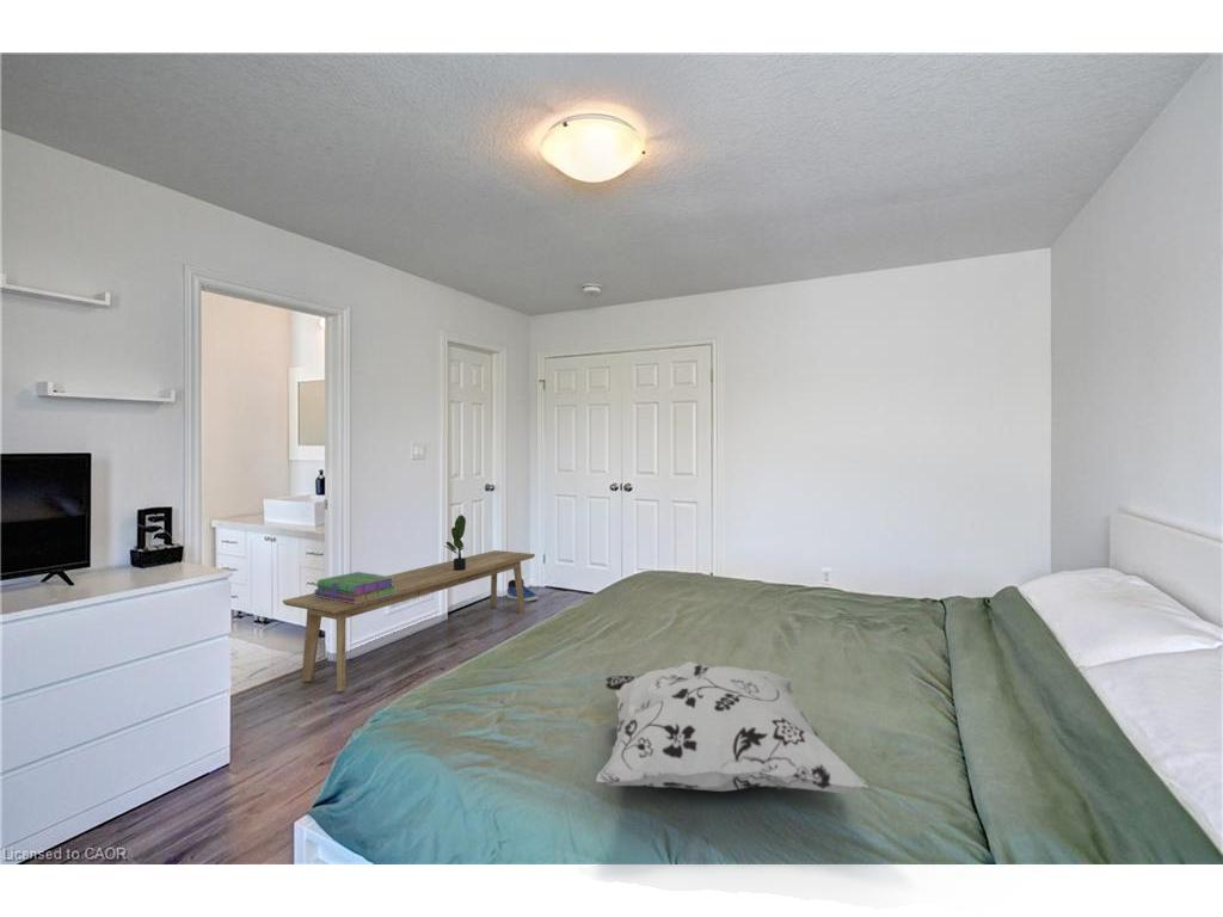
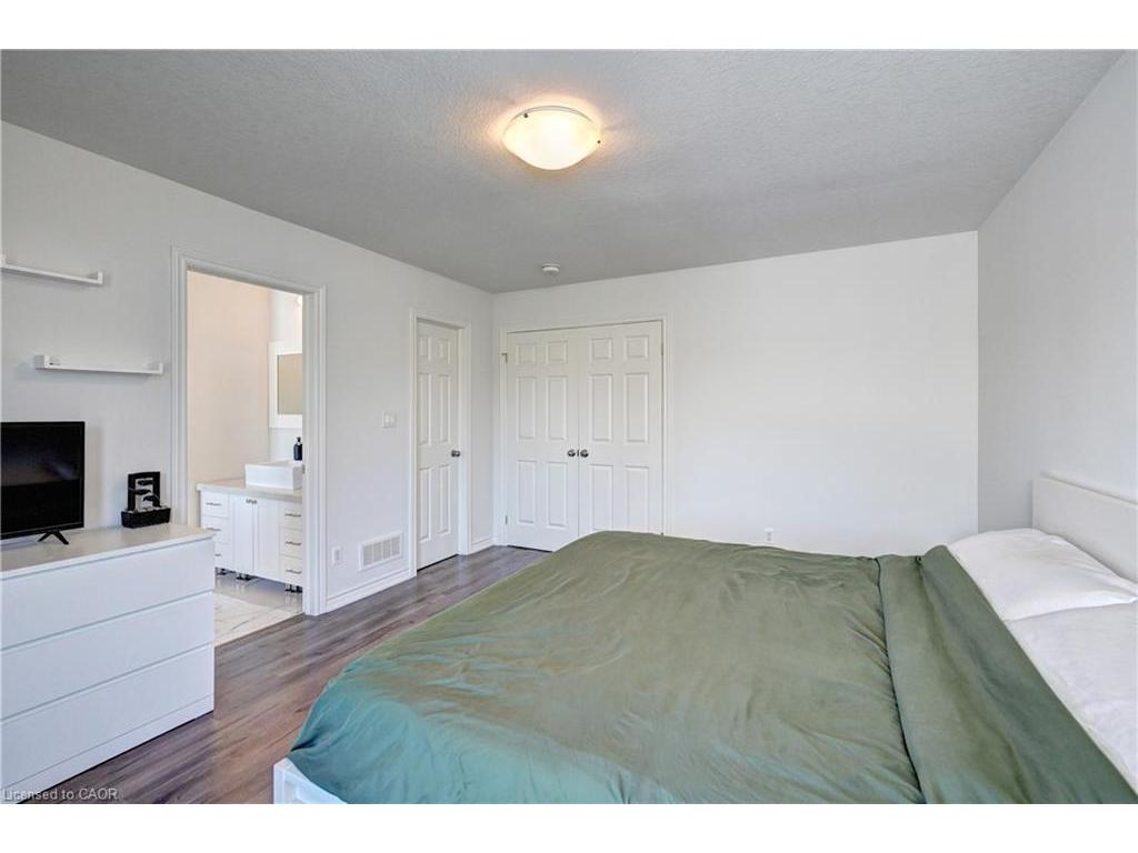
- potted plant [443,513,468,571]
- stack of books [313,571,397,604]
- bench [282,549,536,693]
- sneaker [506,578,539,602]
- decorative pillow [595,660,869,795]
